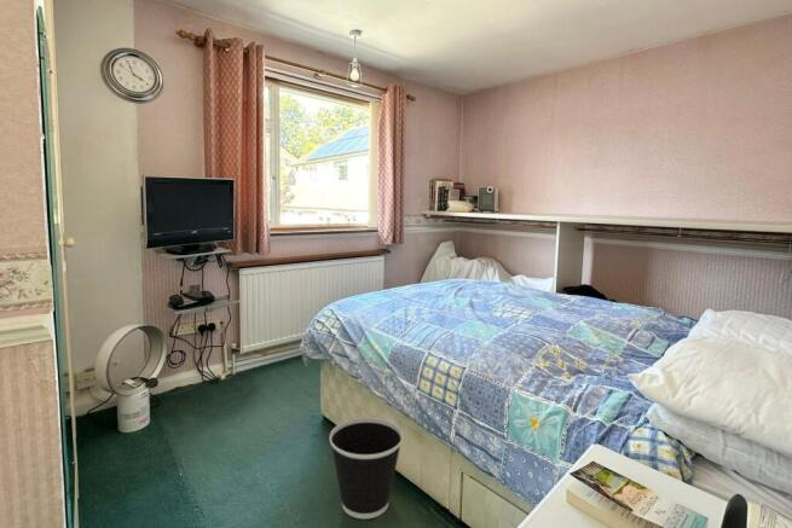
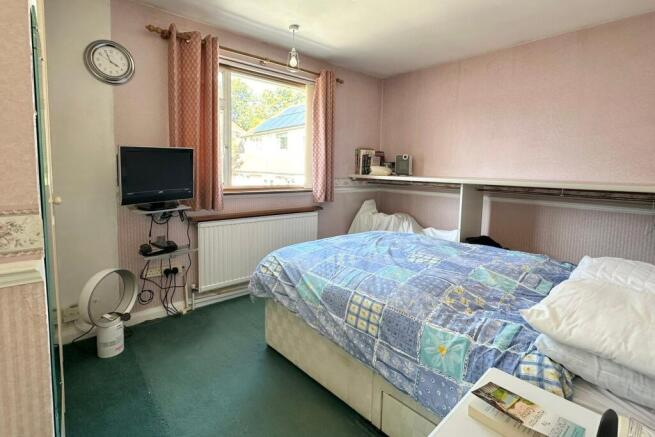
- wastebasket [329,417,404,520]
